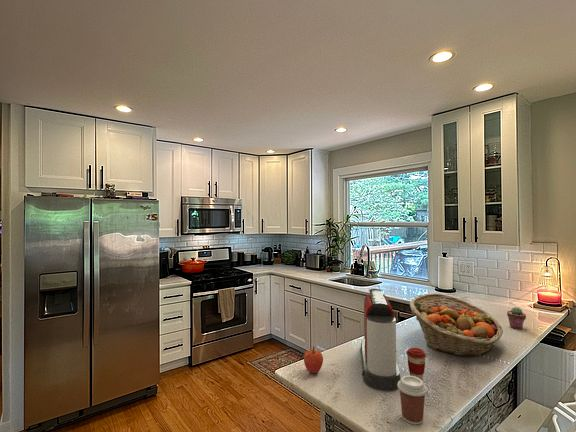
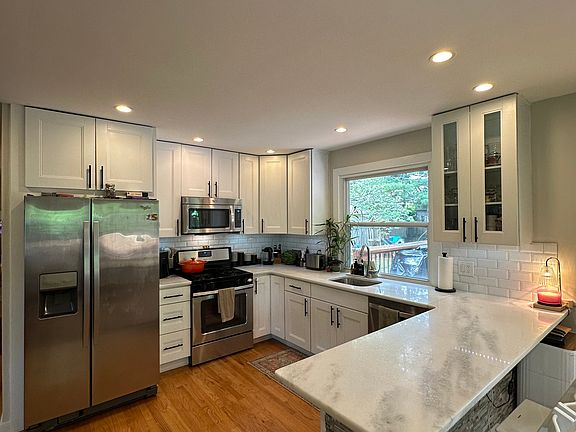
- potted succulent [506,306,527,330]
- apple [303,346,324,374]
- coffee cup [405,347,427,381]
- coffee cup [397,375,428,425]
- fruit basket [409,292,504,357]
- coffee maker [360,288,401,392]
